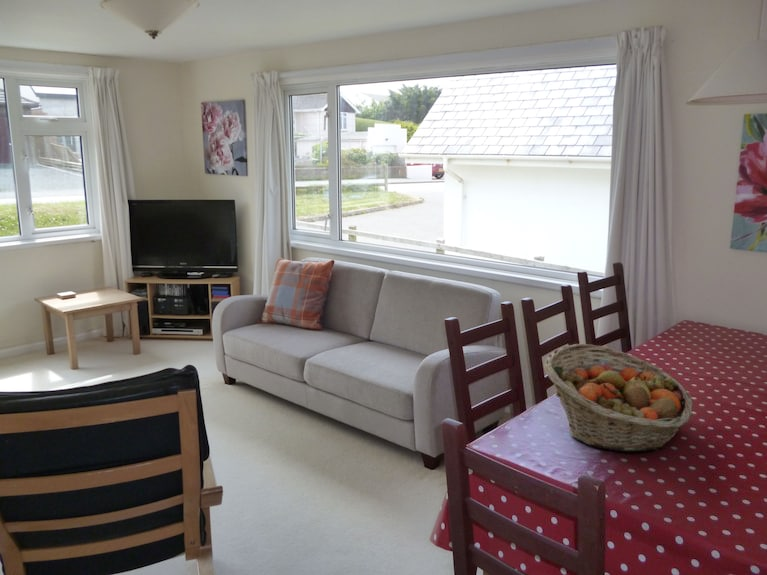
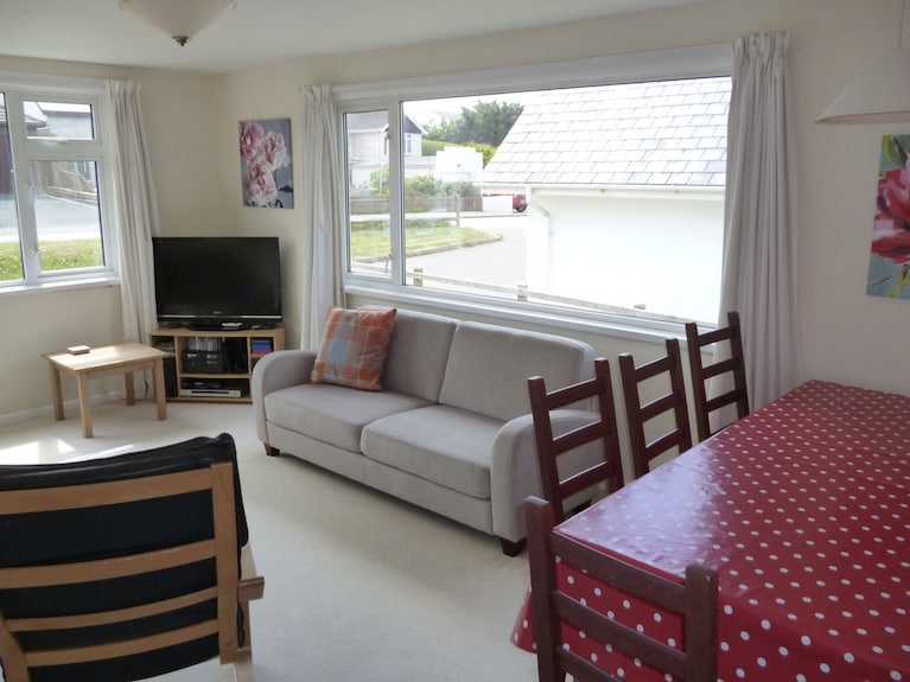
- fruit basket [543,343,694,453]
